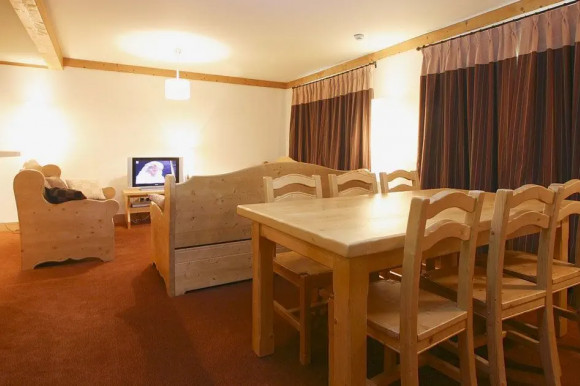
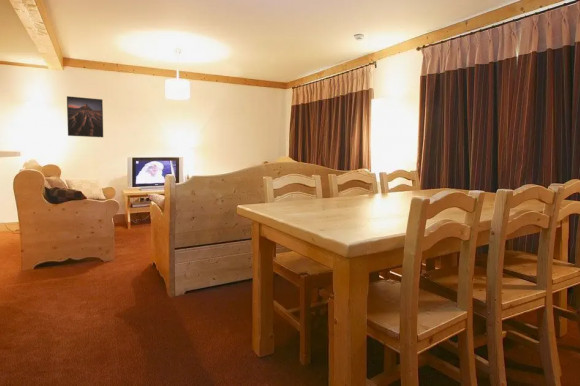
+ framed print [66,95,104,138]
